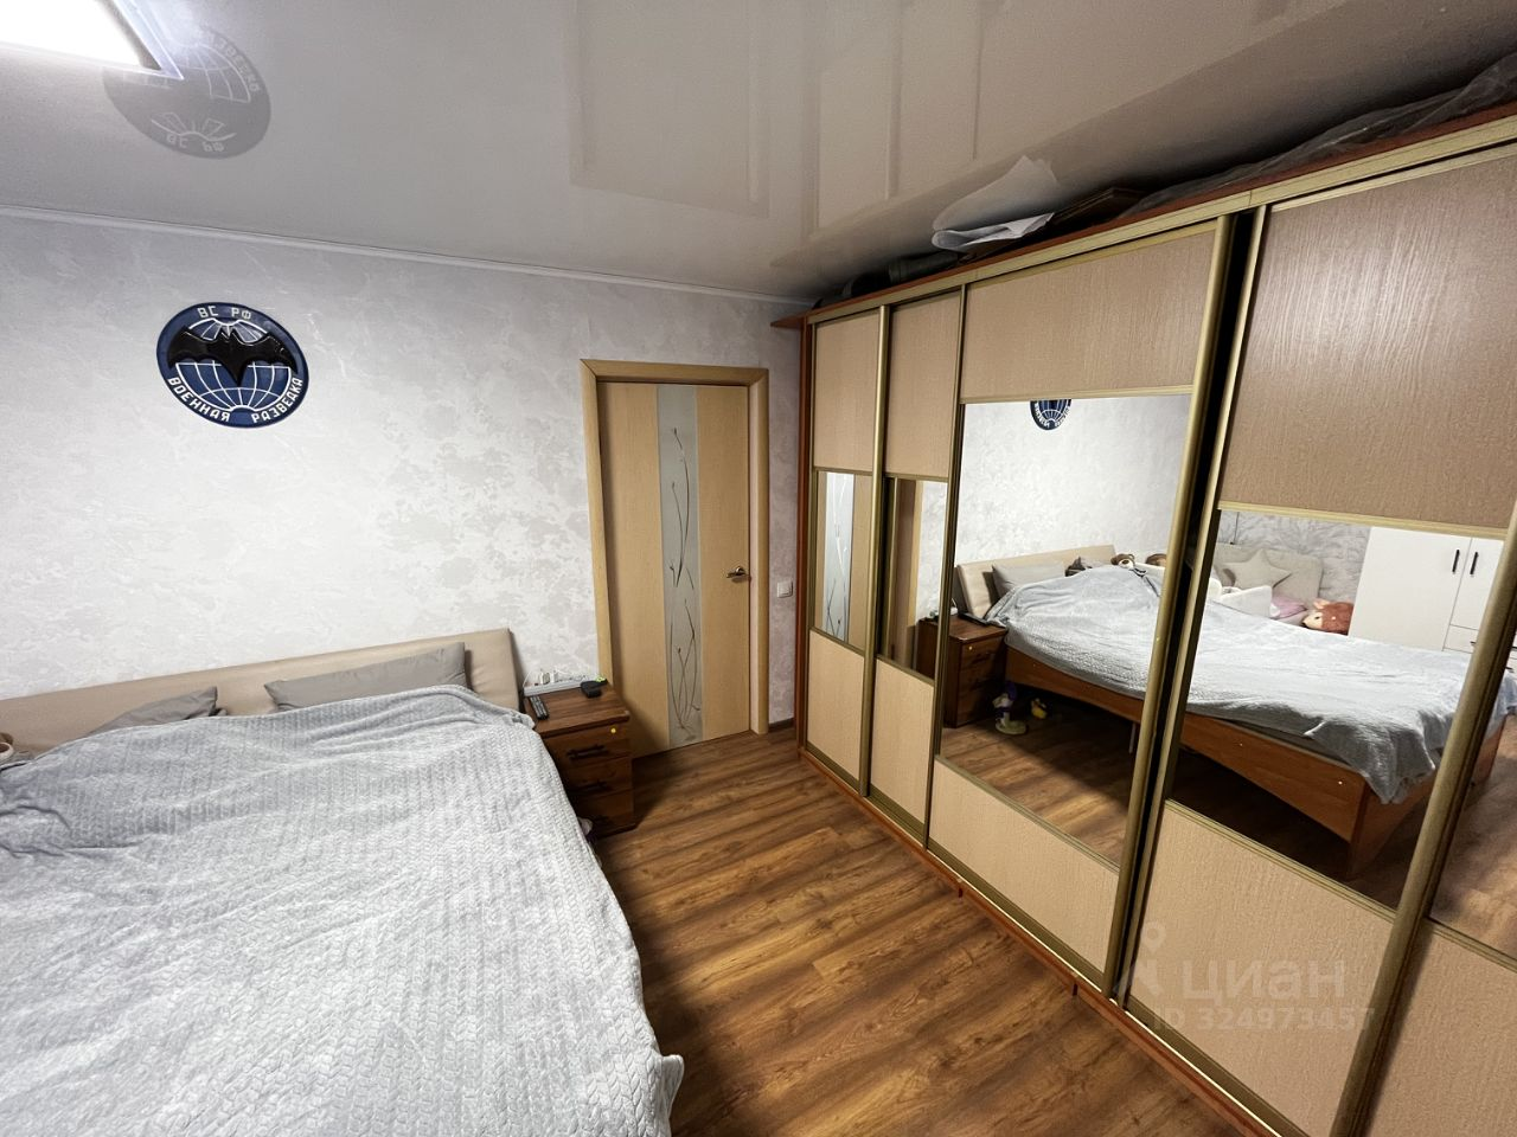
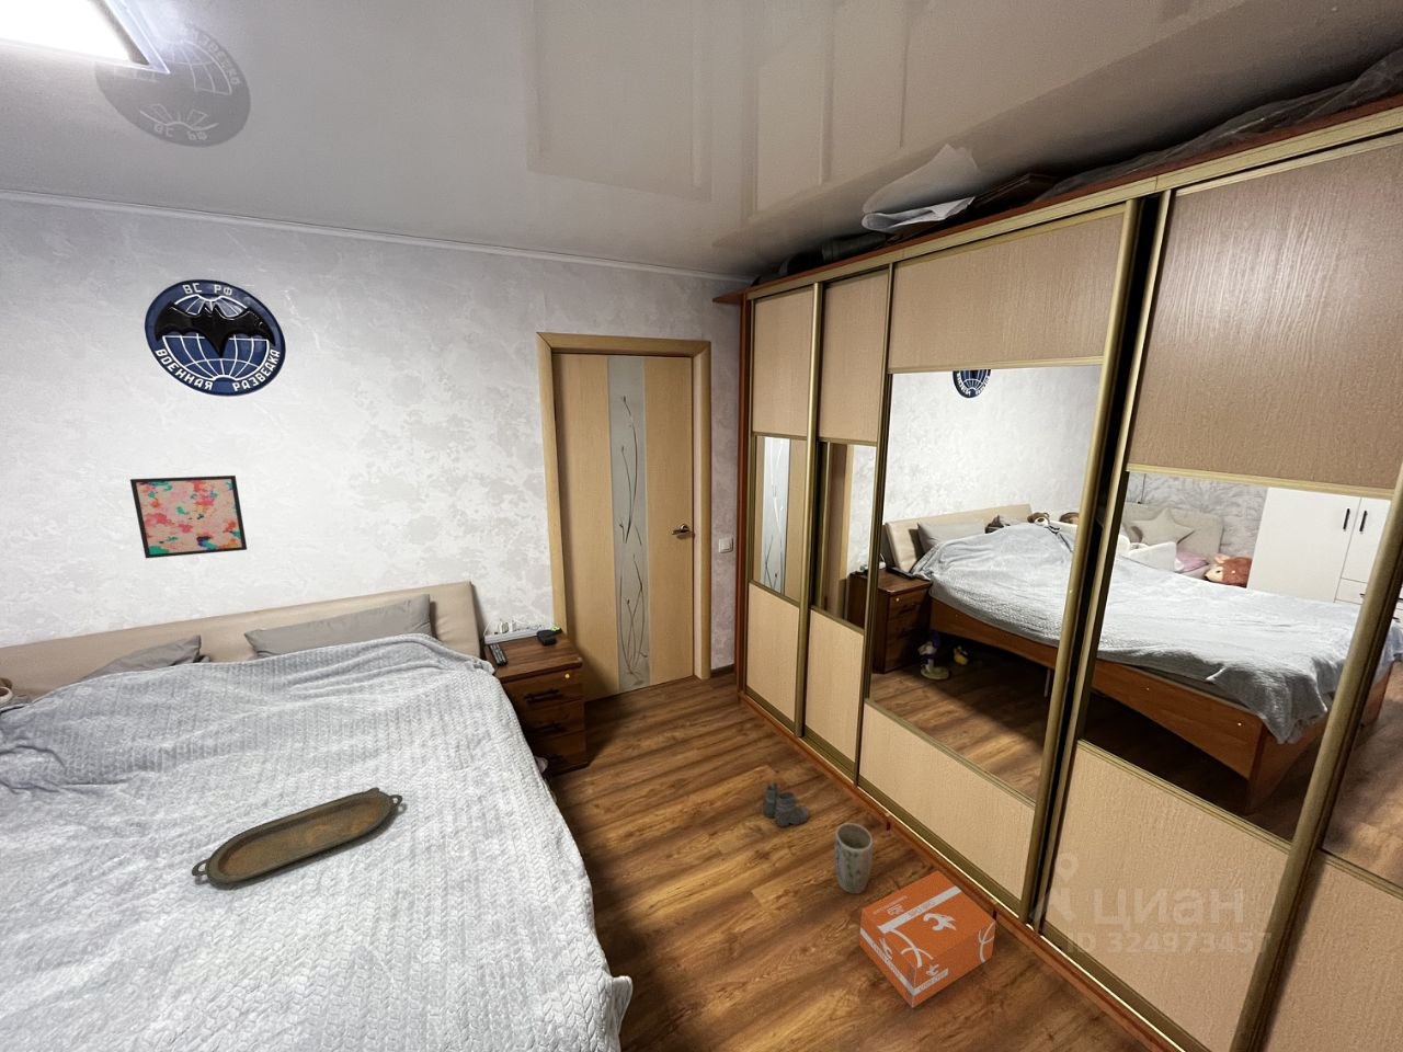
+ cardboard box [858,869,998,1009]
+ serving tray [191,786,403,884]
+ plant pot [833,822,874,895]
+ boots [761,780,810,834]
+ wall art [129,474,247,559]
